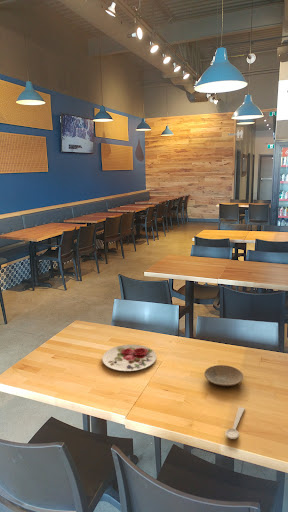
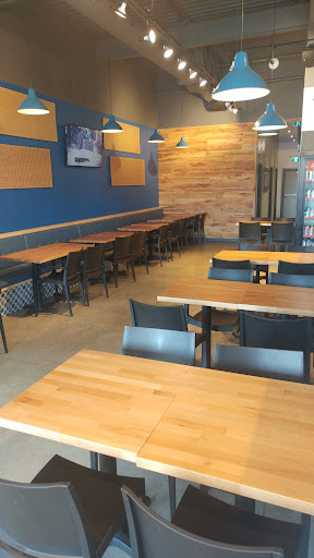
- plate [101,344,157,372]
- spoon [224,406,246,440]
- plate [203,364,244,387]
